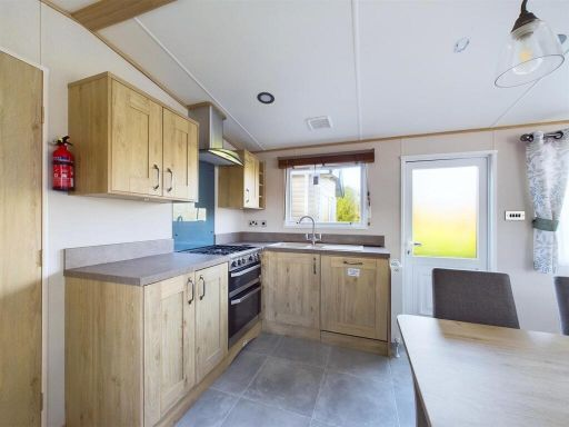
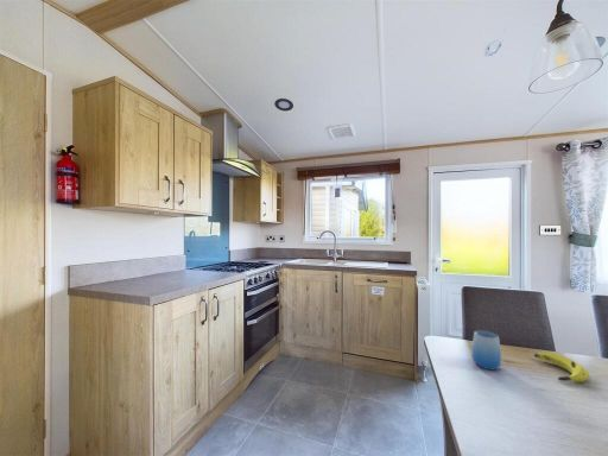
+ banana [533,352,590,384]
+ cup [470,329,502,370]
